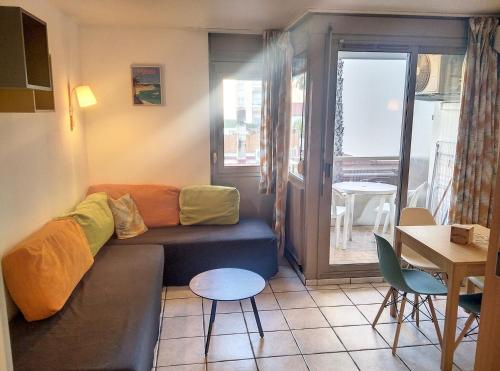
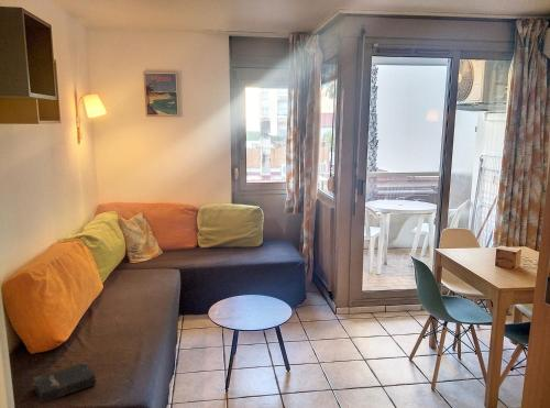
+ hardback book [32,361,97,405]
